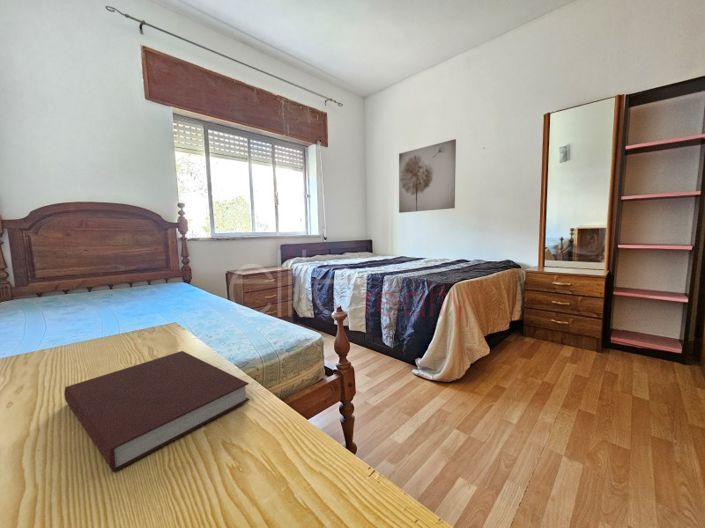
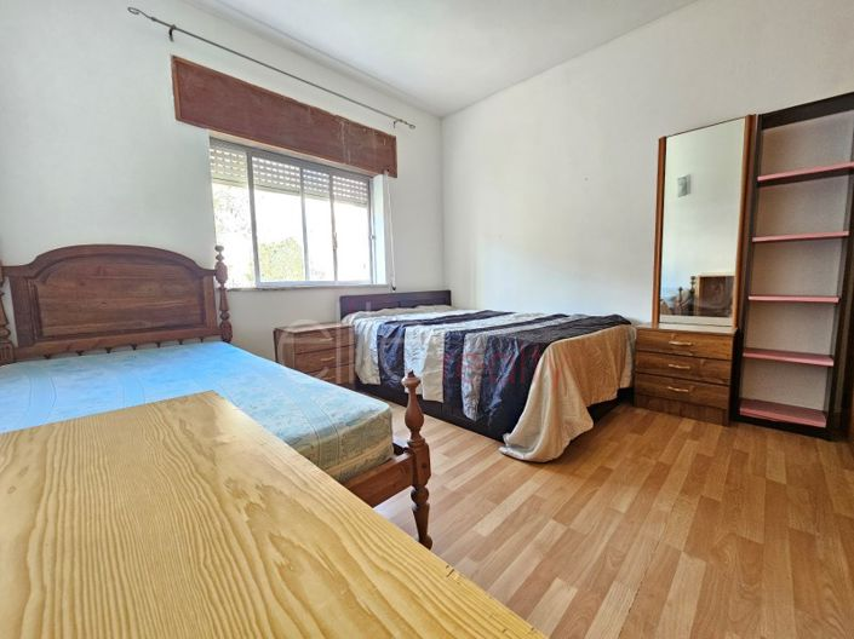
- wall art [398,138,457,214]
- notebook [64,350,251,473]
